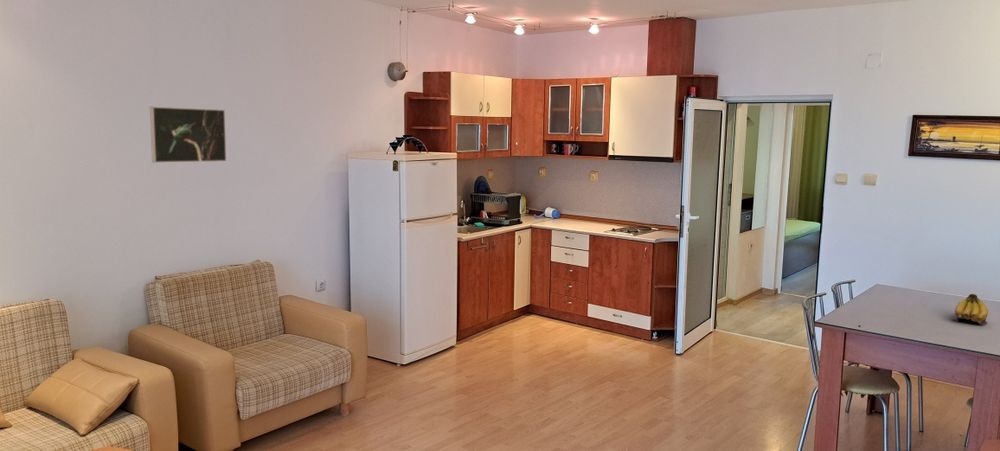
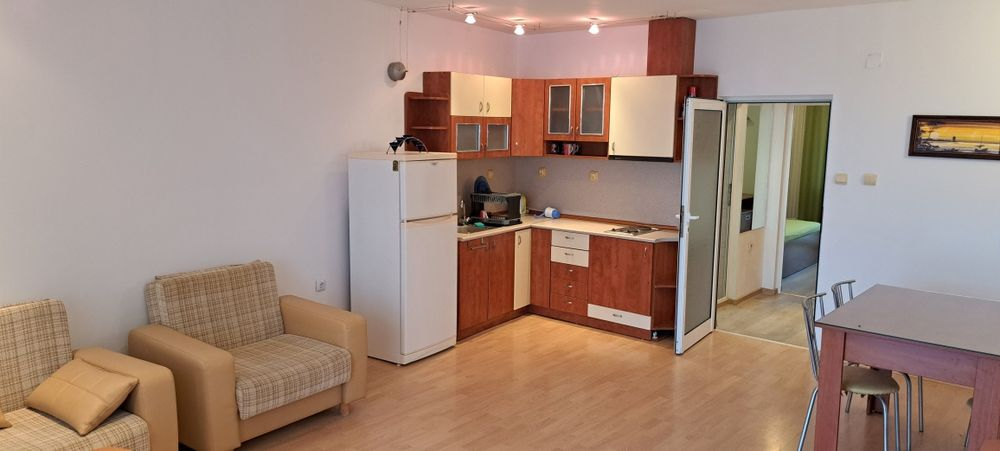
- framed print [149,106,227,164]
- fruit [952,293,989,325]
